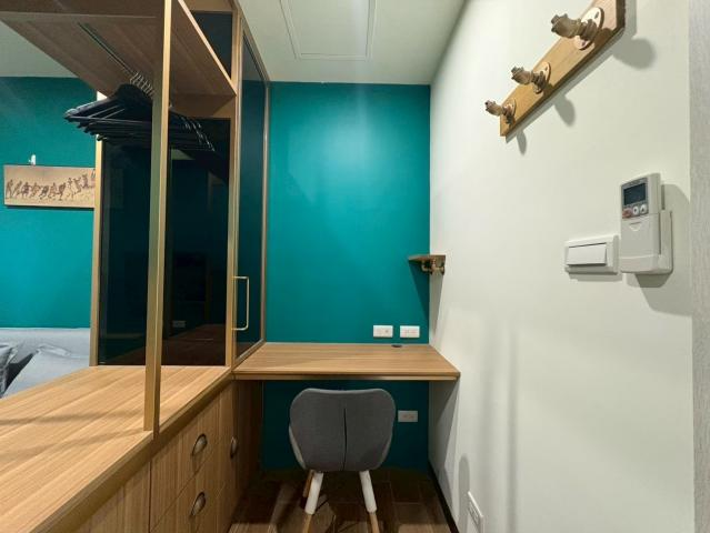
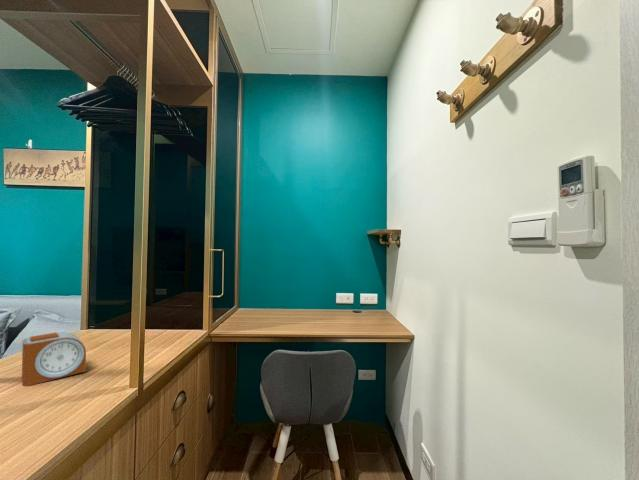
+ alarm clock [21,331,87,387]
